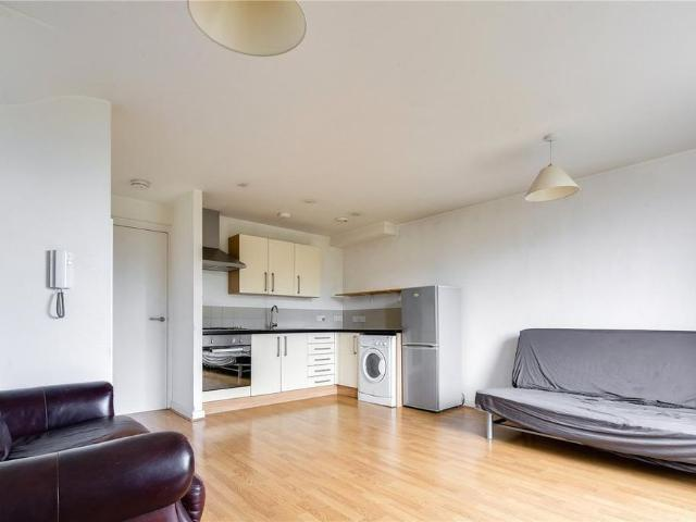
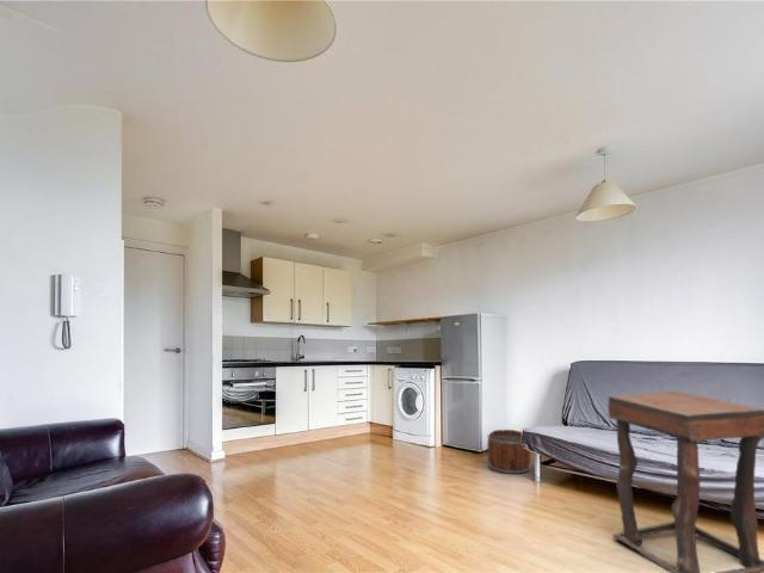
+ side table [608,390,764,573]
+ bucket [486,429,531,475]
